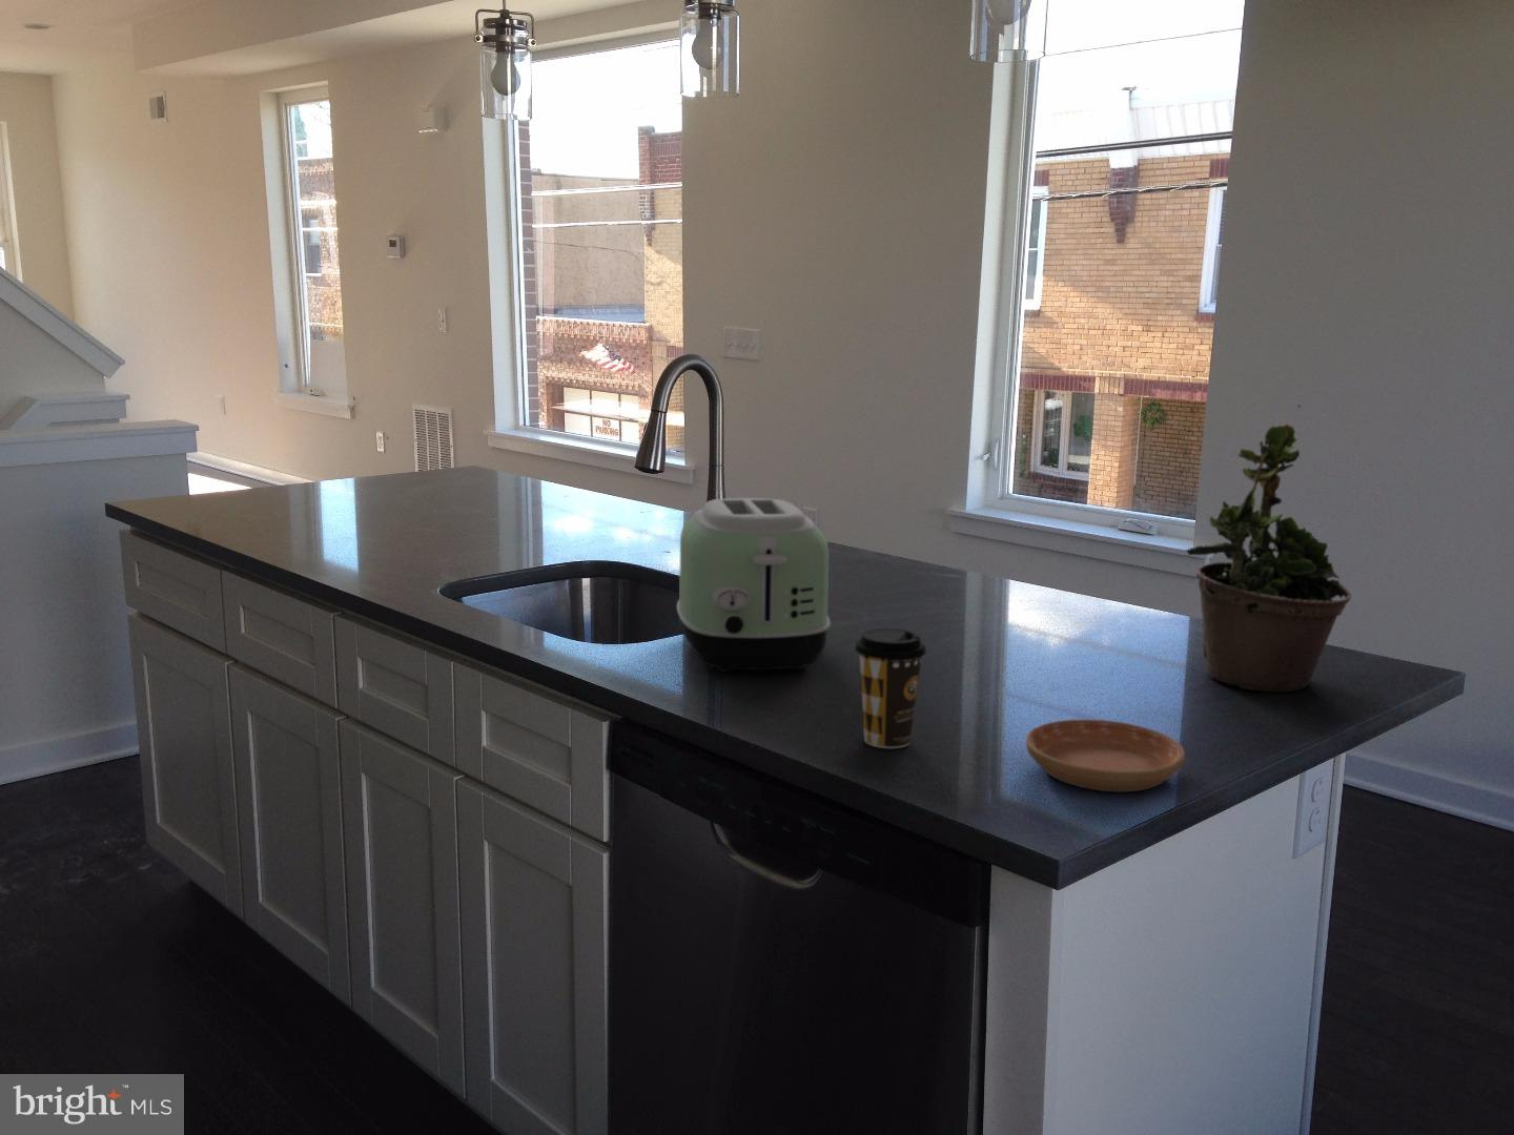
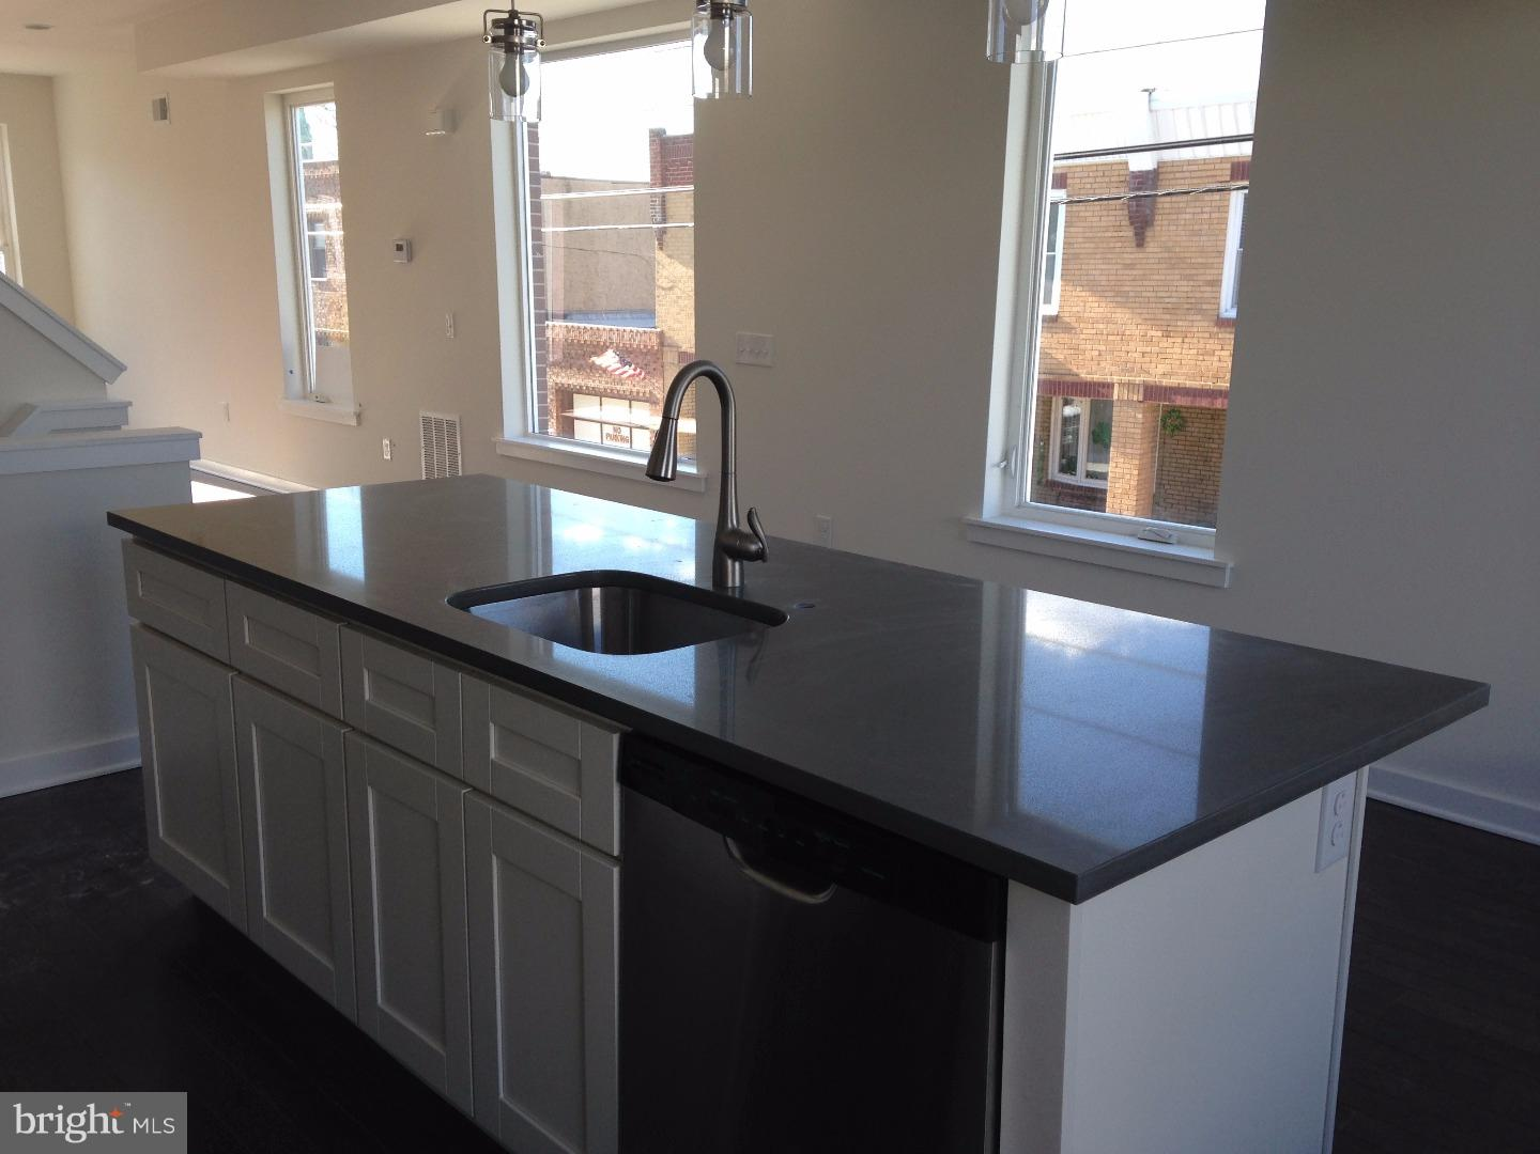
- potted plant [1185,403,1353,693]
- coffee cup [854,627,927,749]
- toaster [676,497,832,672]
- saucer [1025,719,1186,794]
